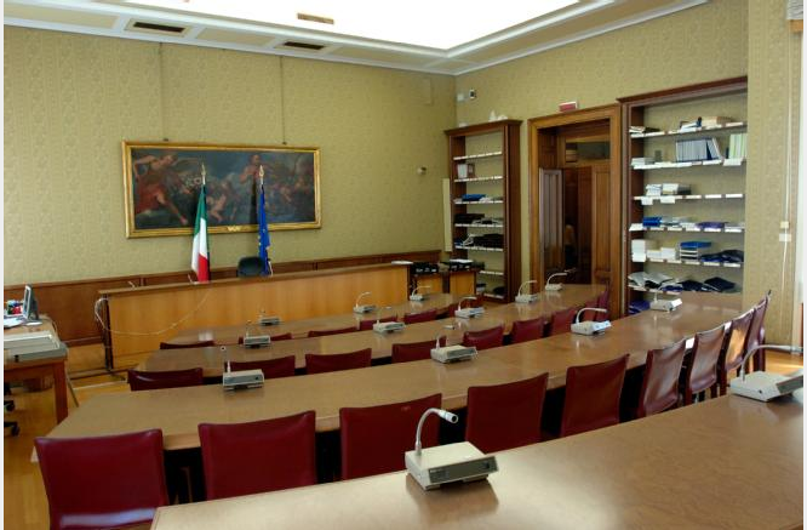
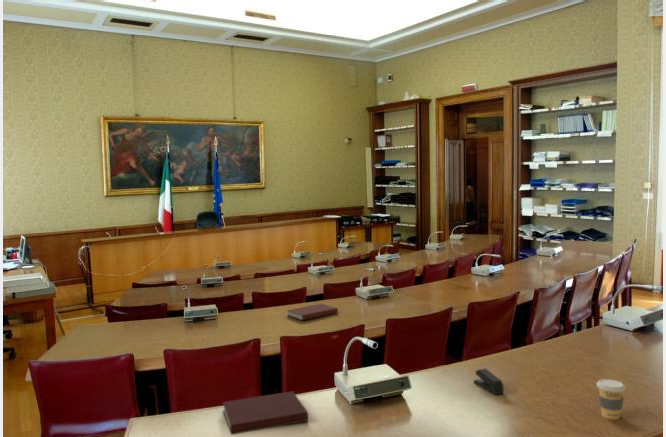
+ book [286,303,339,321]
+ stapler [473,367,505,396]
+ notebook [222,390,309,436]
+ coffee cup [595,378,627,421]
